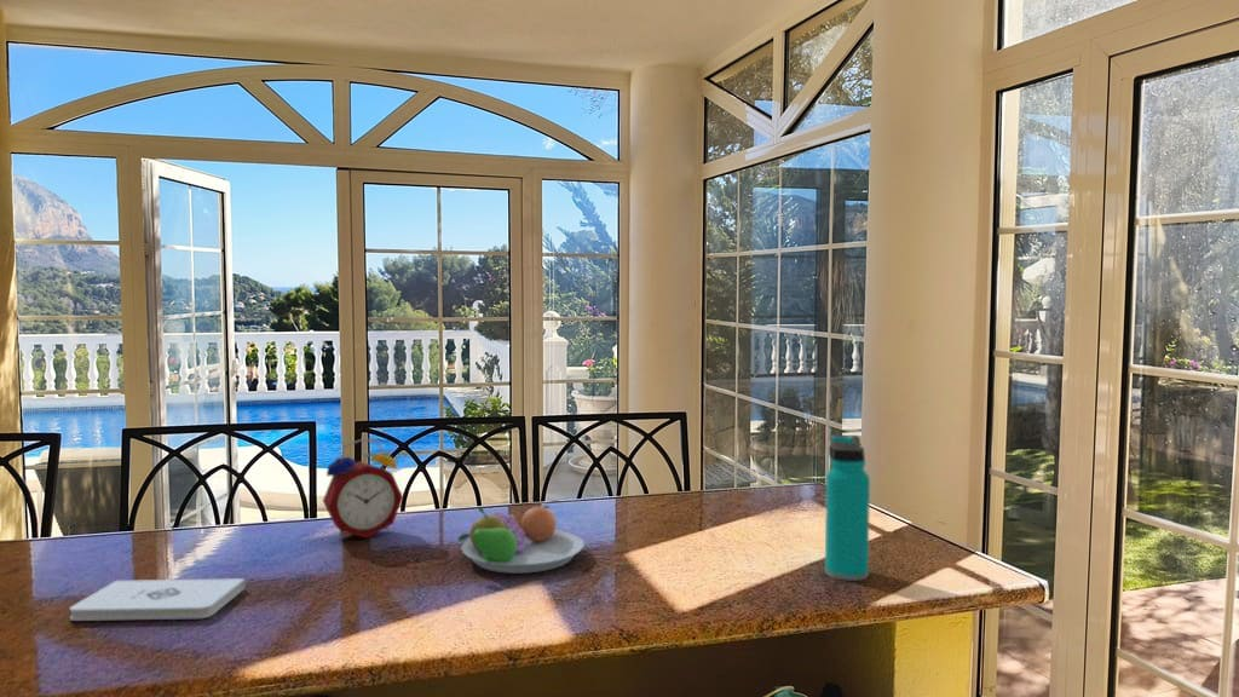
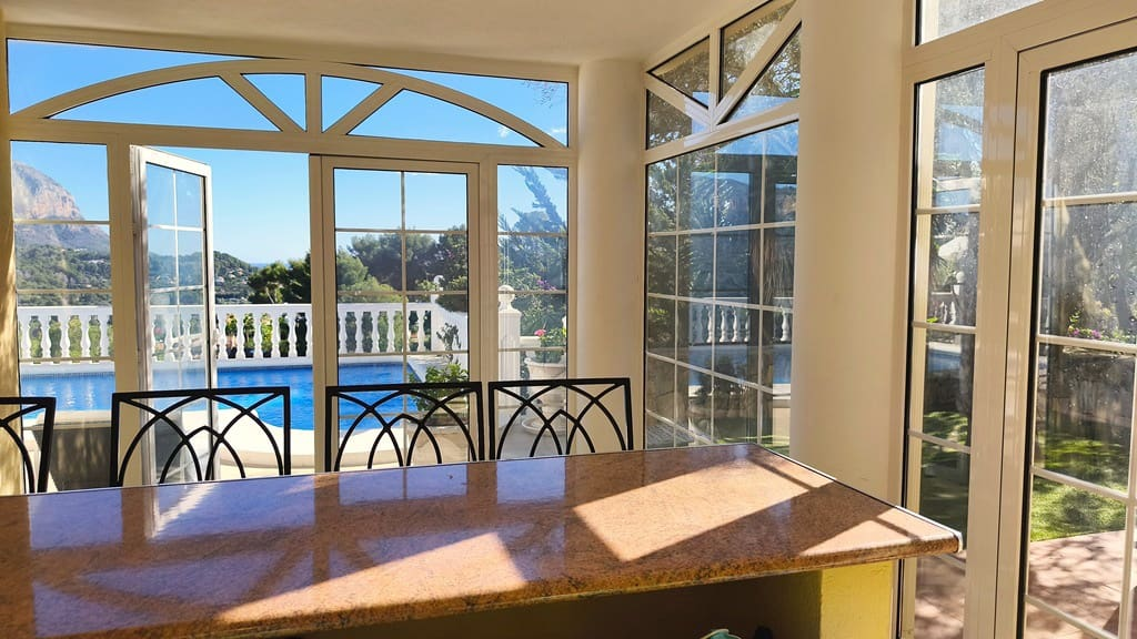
- notepad [69,577,246,622]
- water bottle [824,434,871,582]
- alarm clock [322,438,404,540]
- fruit bowl [457,505,586,575]
